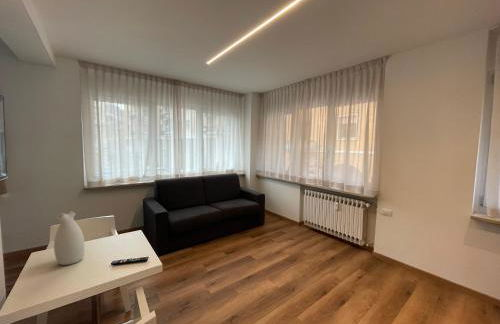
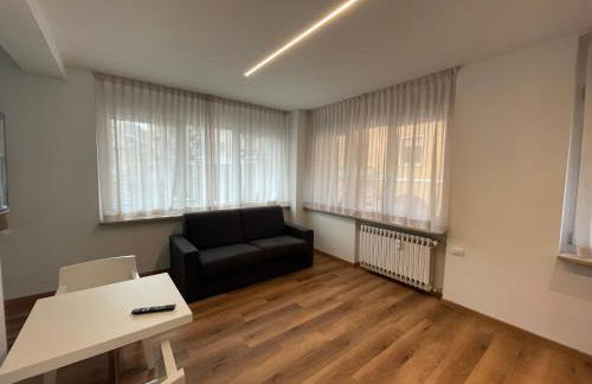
- vase [53,210,86,266]
